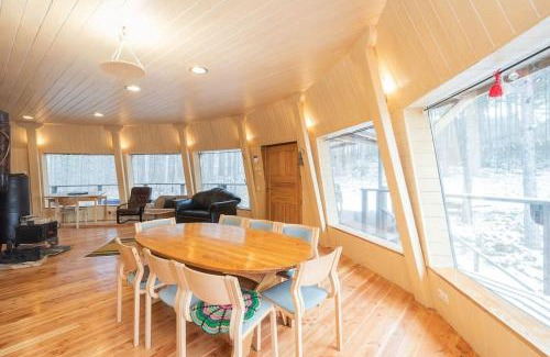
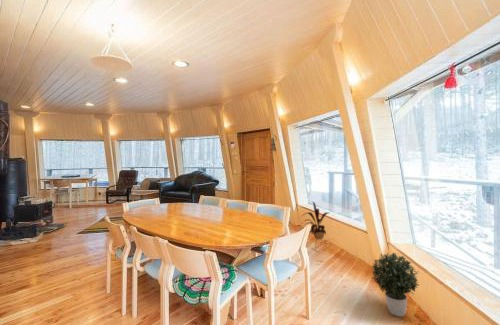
+ house plant [301,201,329,254]
+ potted plant [370,252,420,318]
